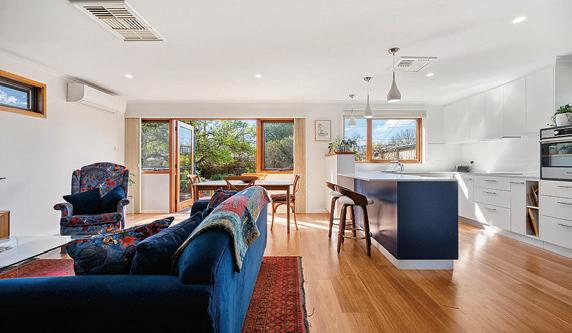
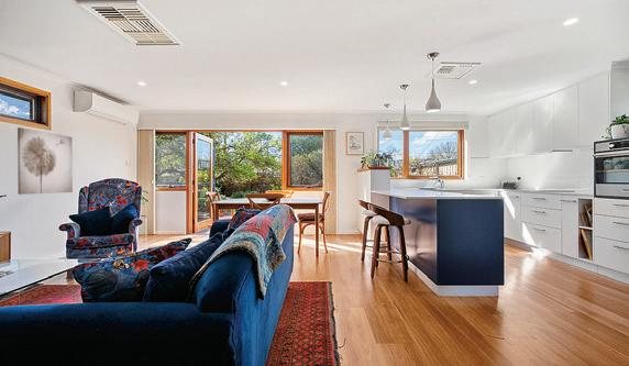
+ wall art [16,126,74,196]
